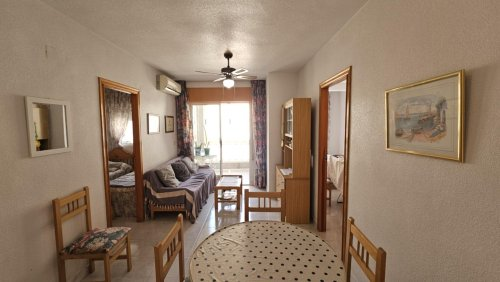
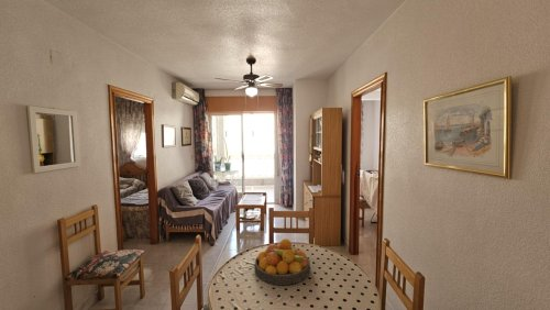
+ fruit bowl [253,237,311,286]
